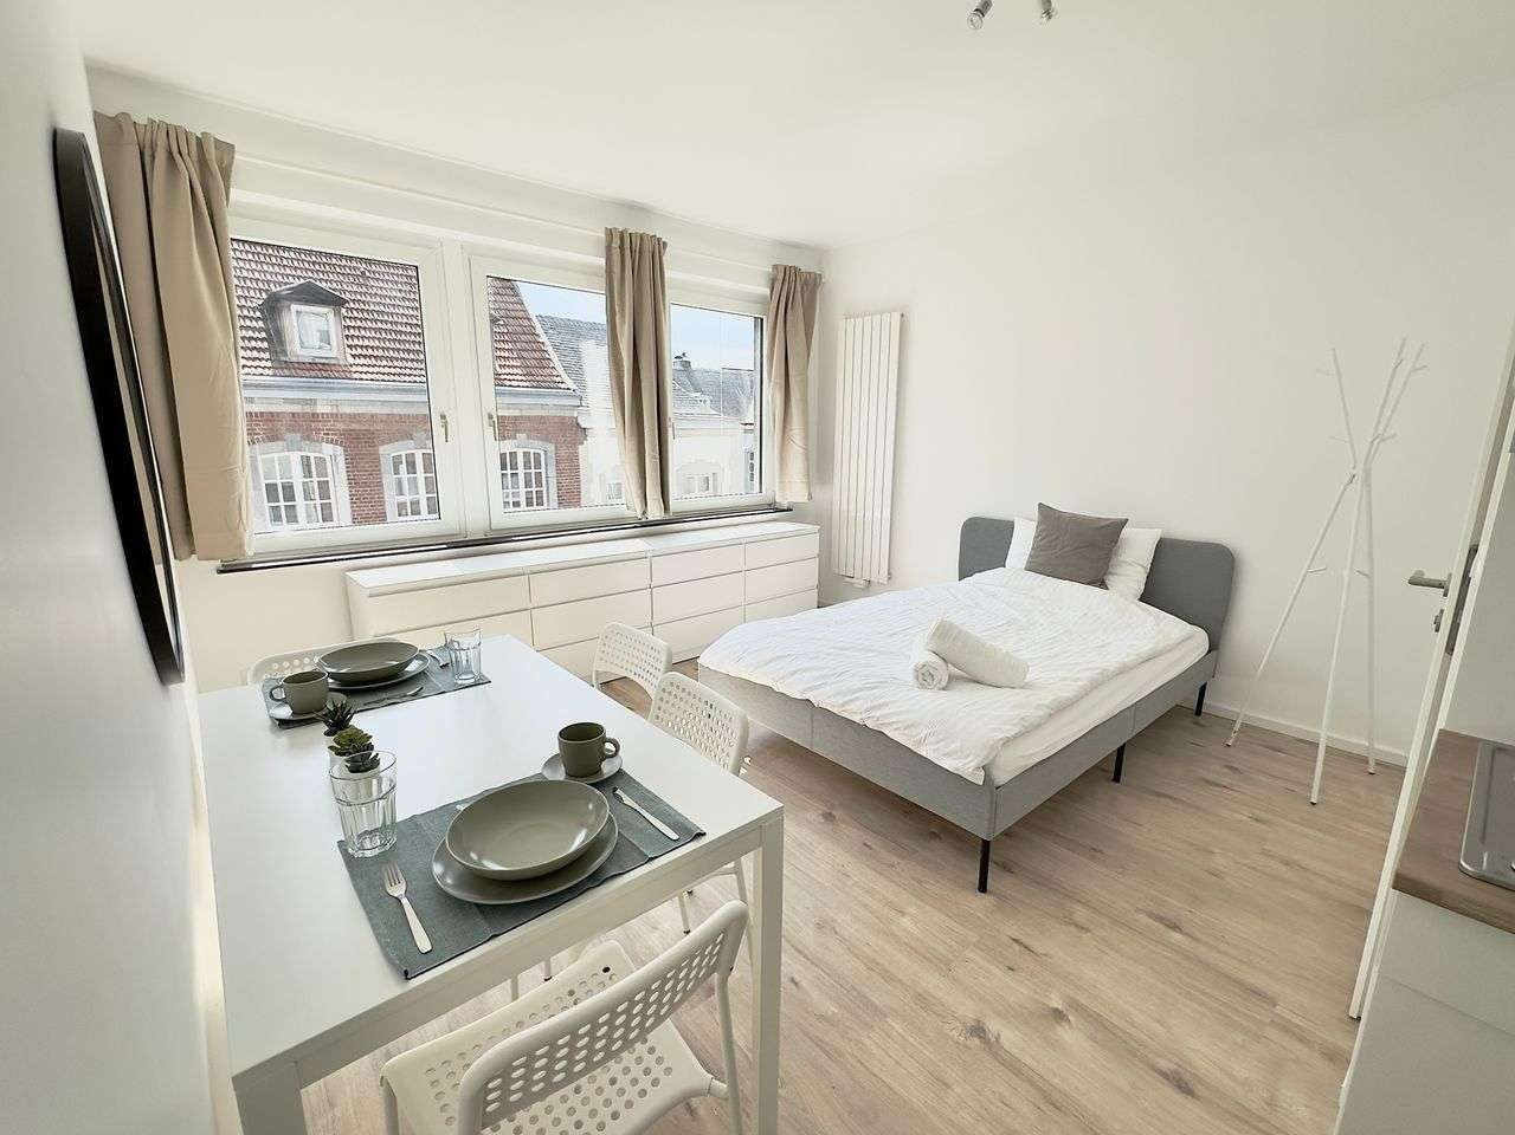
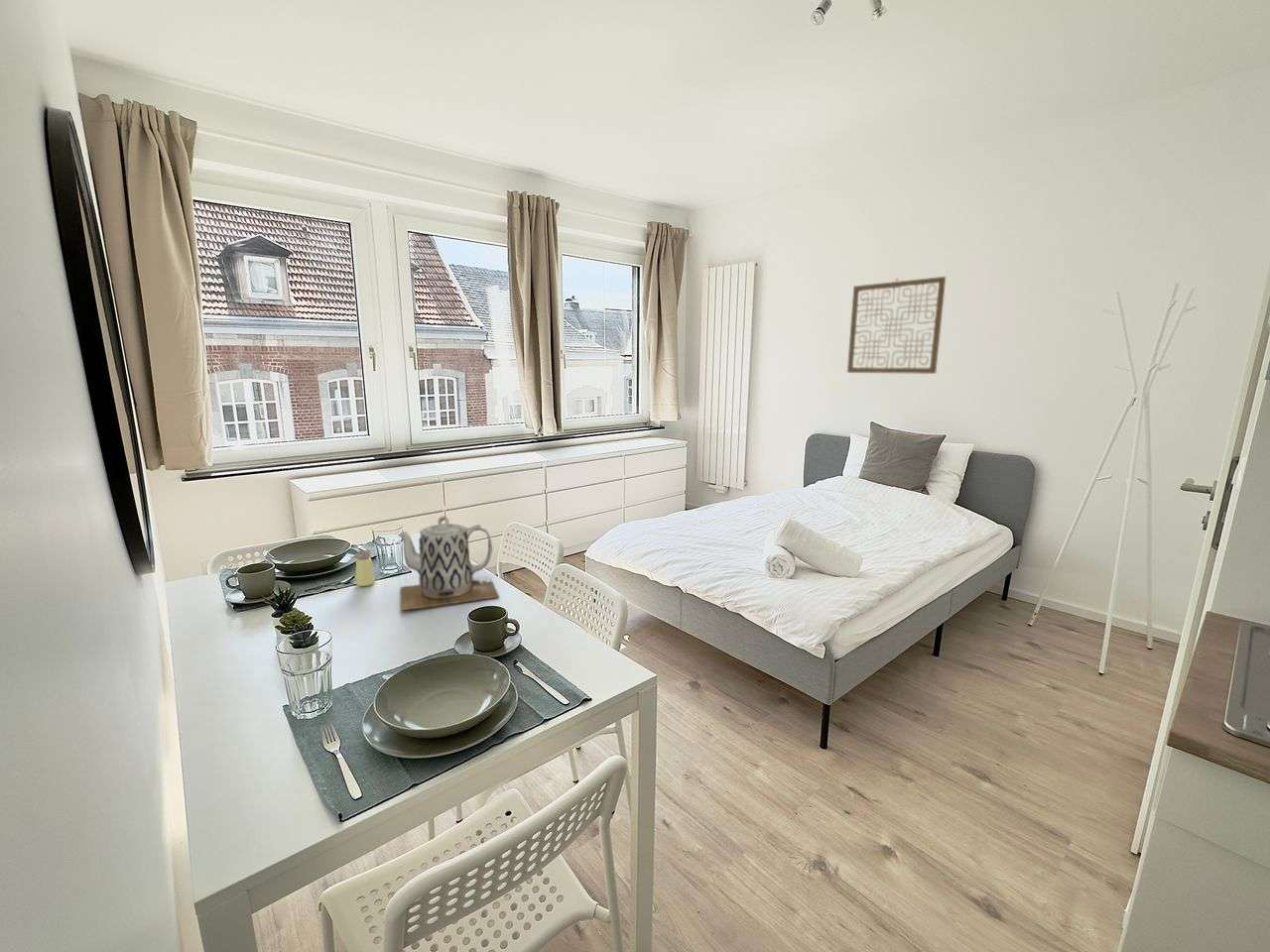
+ teapot [397,515,500,612]
+ wall art [846,276,947,375]
+ saltshaker [355,549,376,587]
